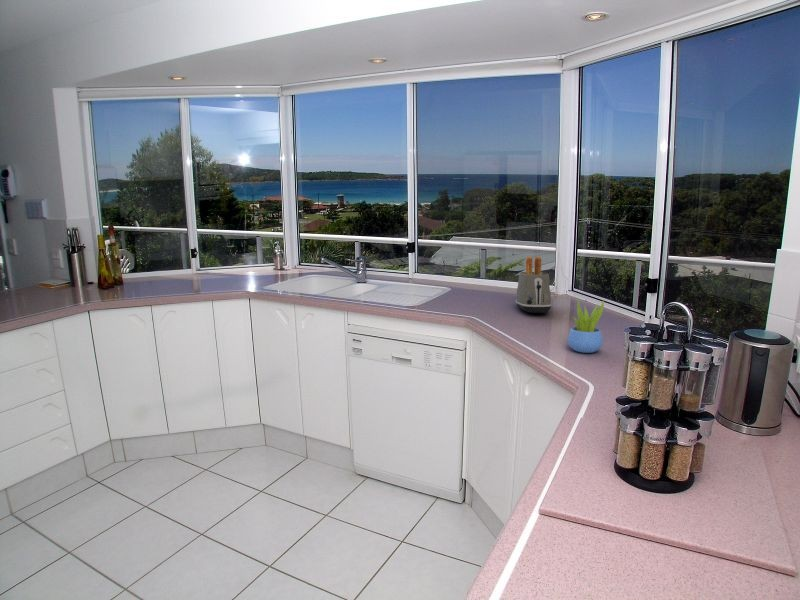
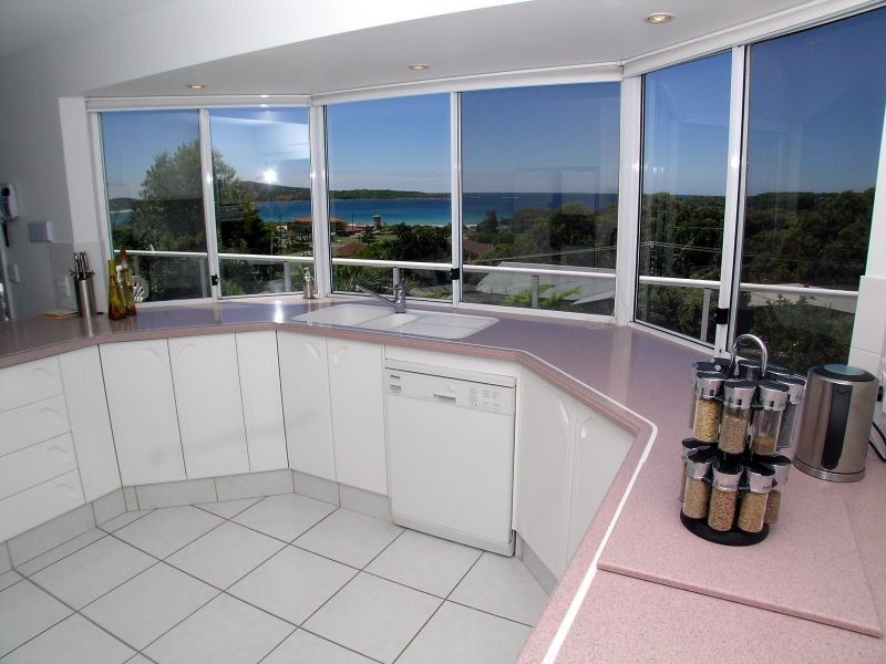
- toaster [515,256,553,315]
- succulent plant [566,298,605,354]
